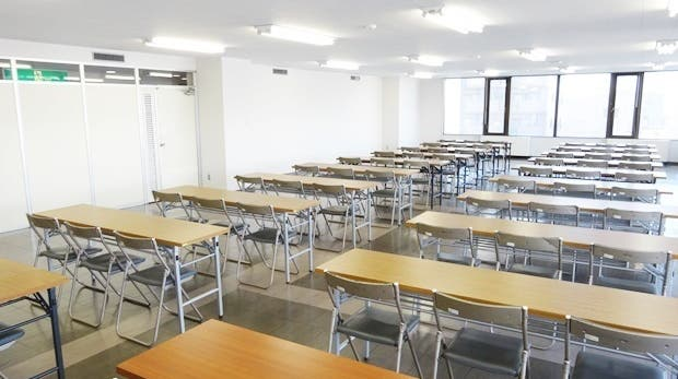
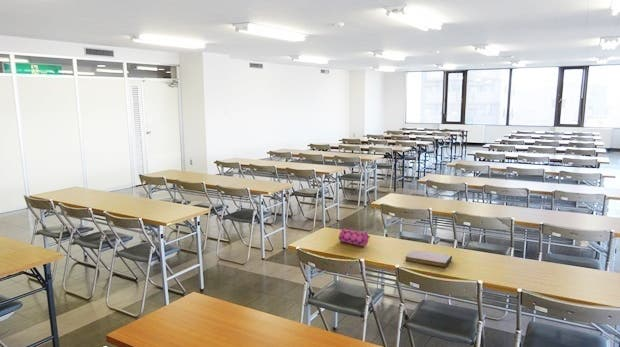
+ pencil case [338,227,371,247]
+ notebook [405,249,453,268]
